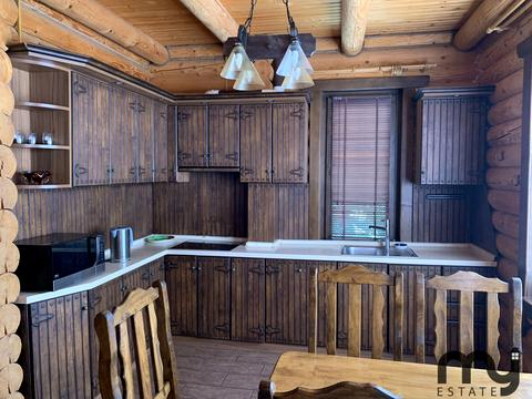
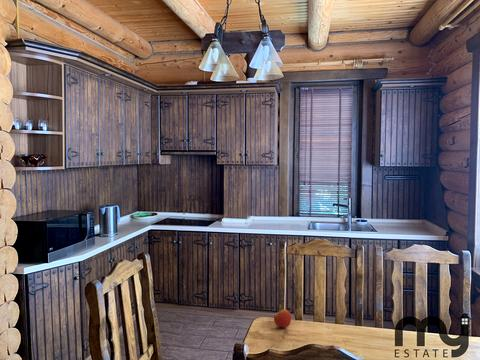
+ apple [273,309,292,329]
